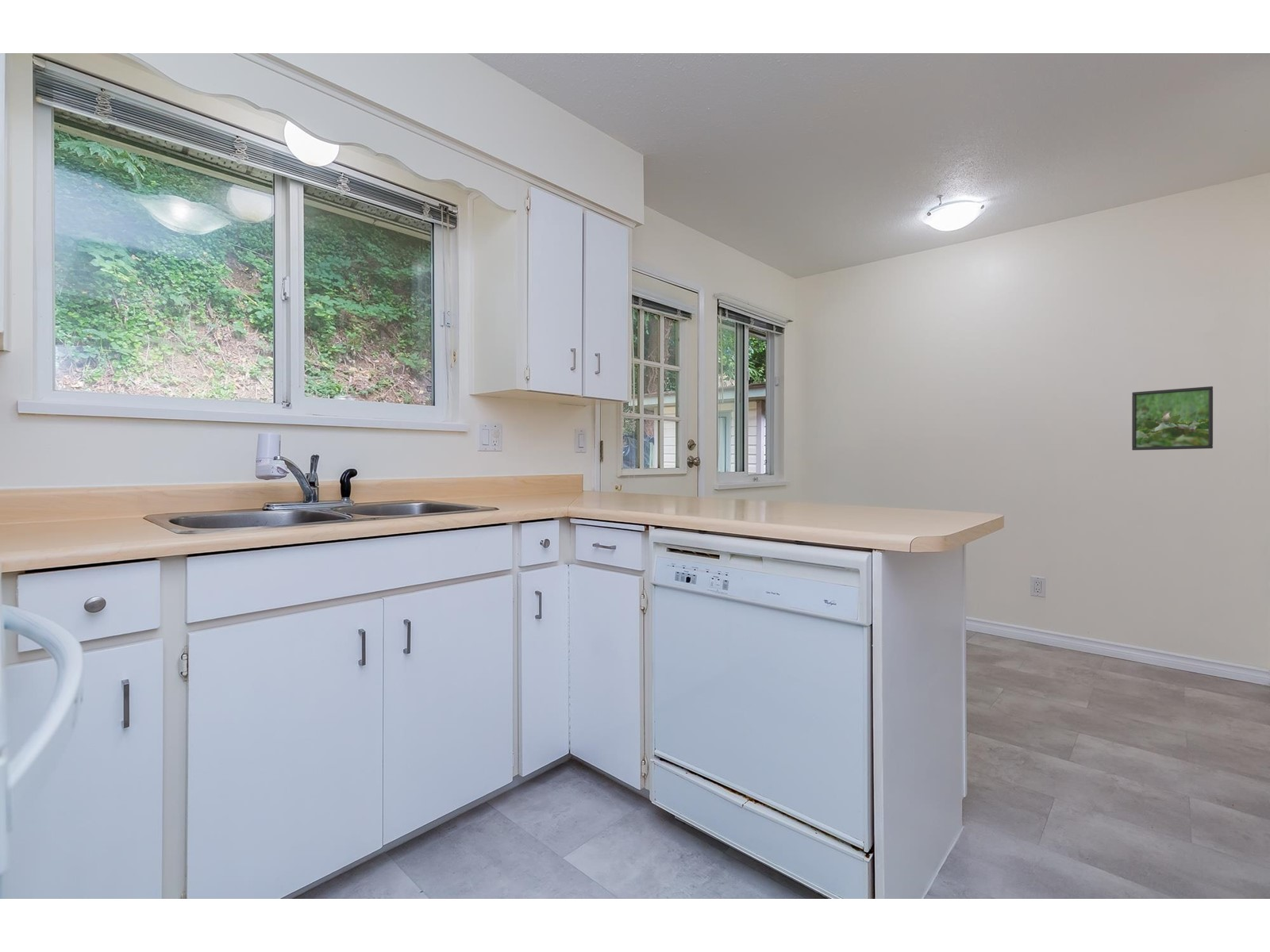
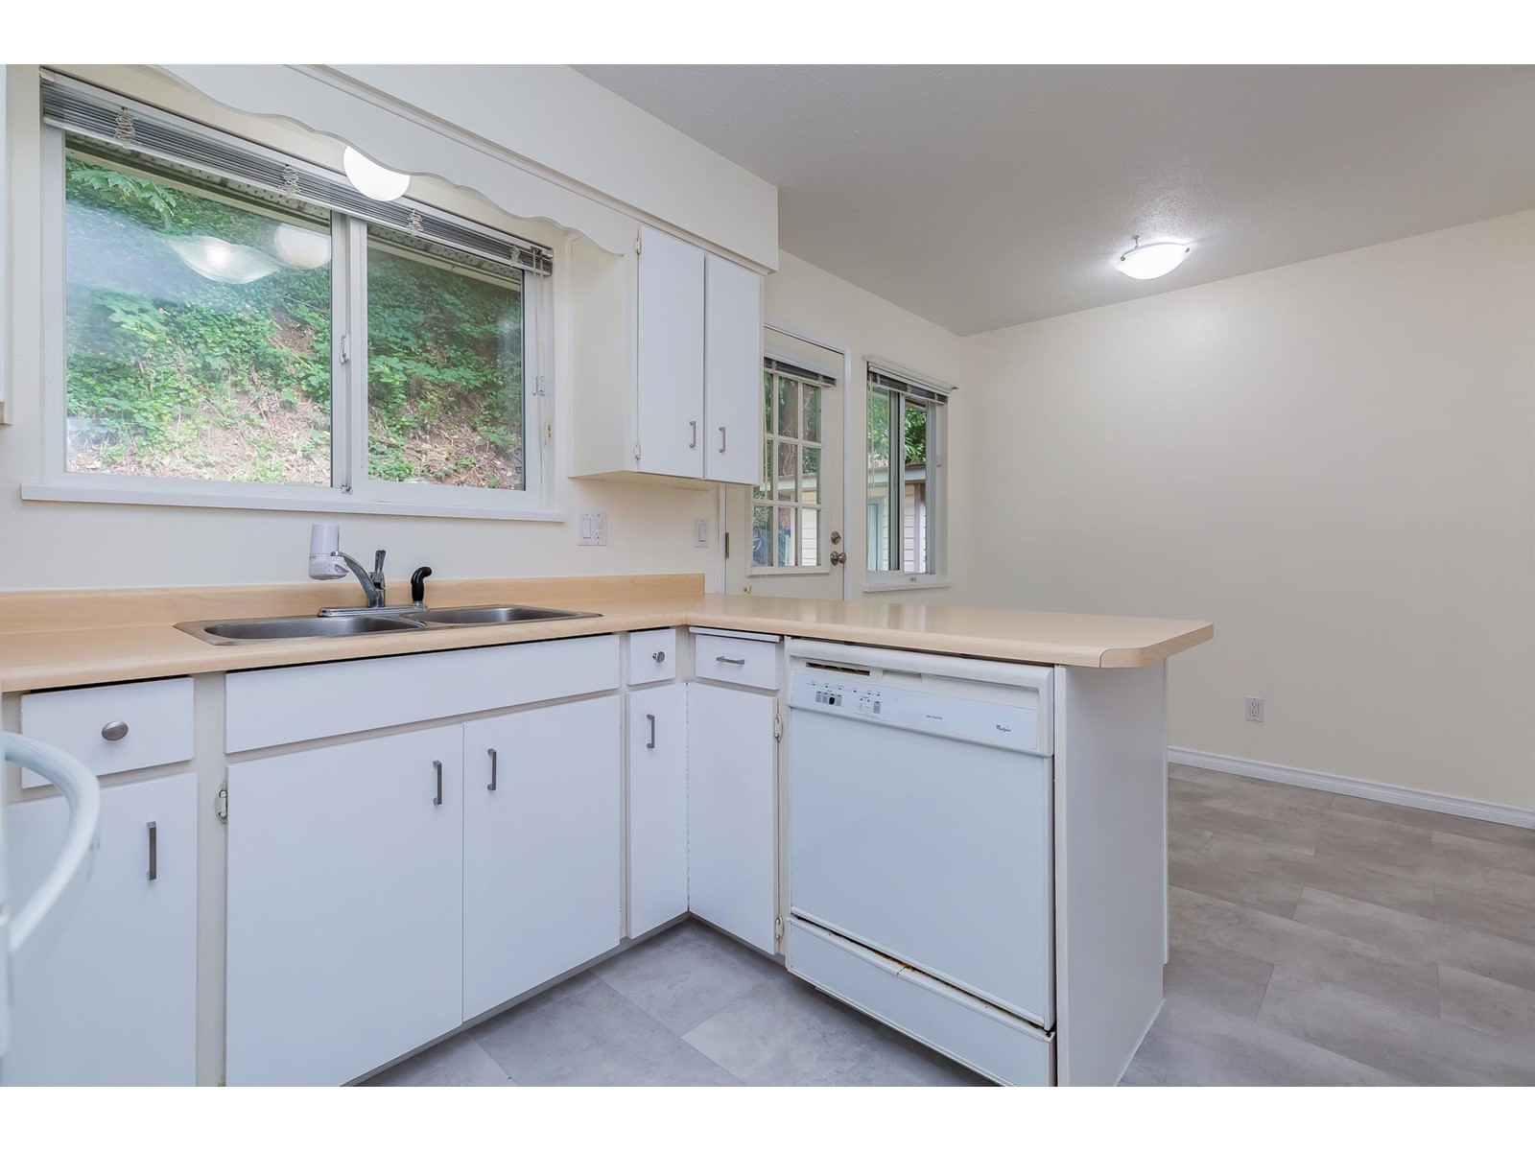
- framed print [1131,386,1214,451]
